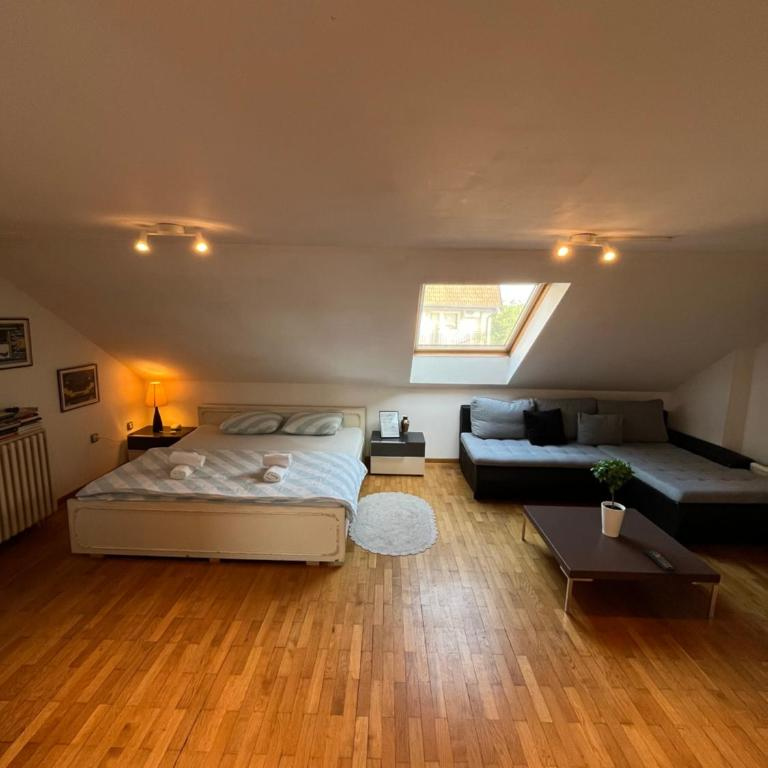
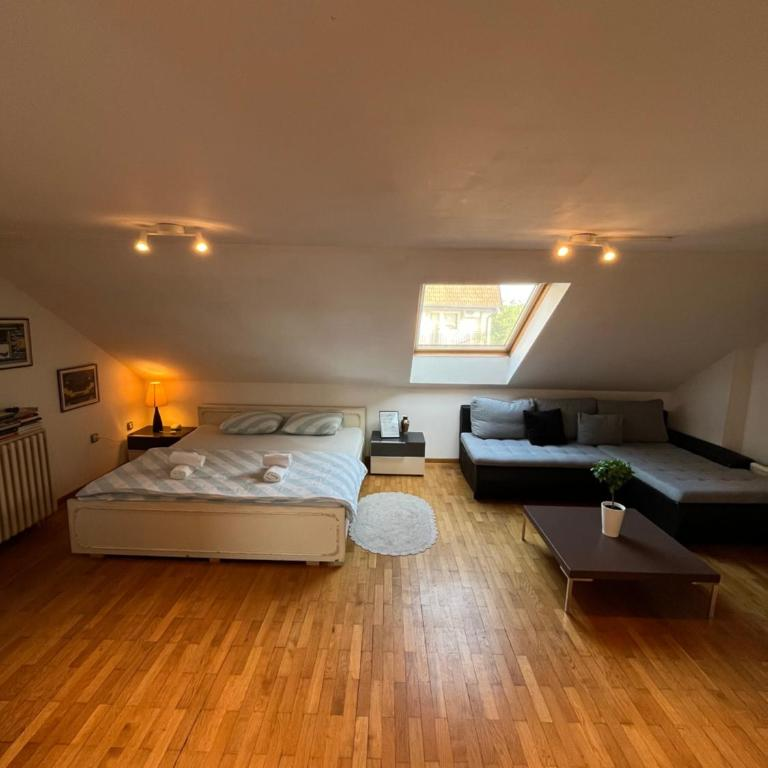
- remote control [642,548,677,572]
